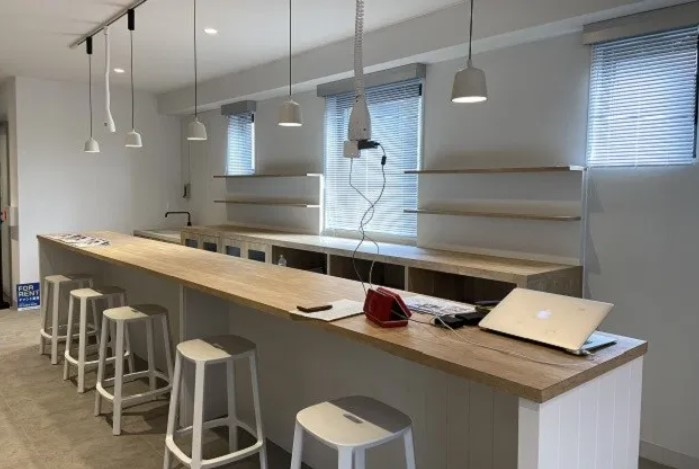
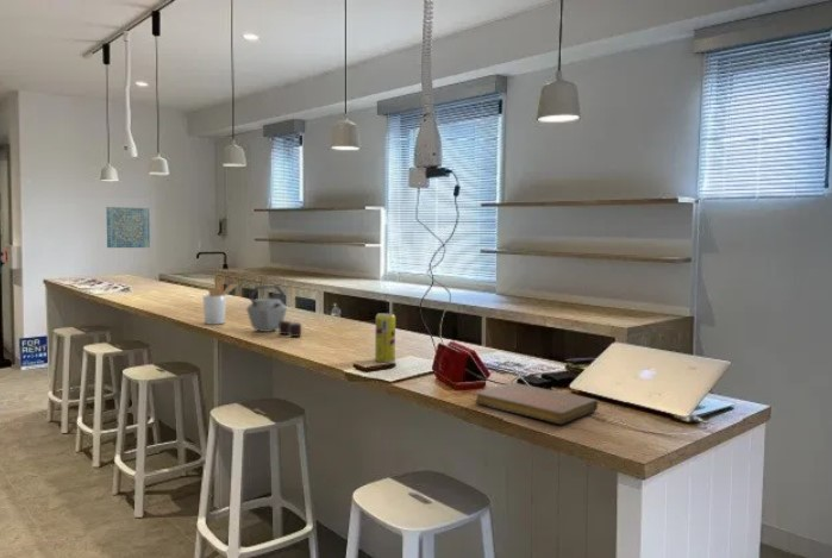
+ beverage can [374,312,396,364]
+ wall art [105,206,151,249]
+ kettle [245,284,302,338]
+ notebook [474,382,599,425]
+ utensil holder [201,280,240,326]
